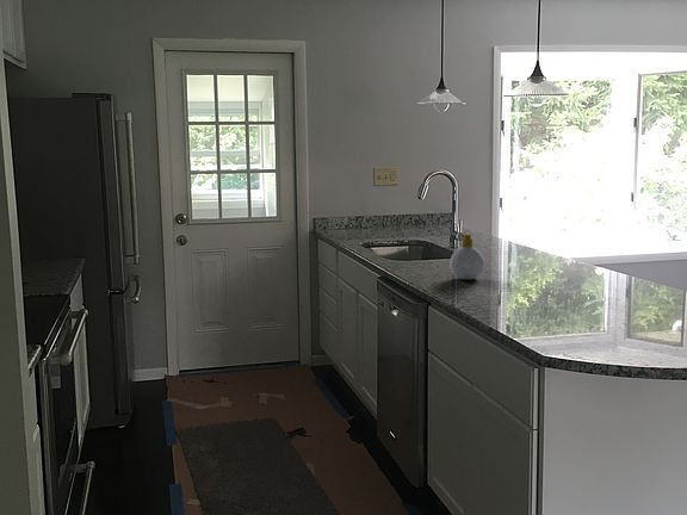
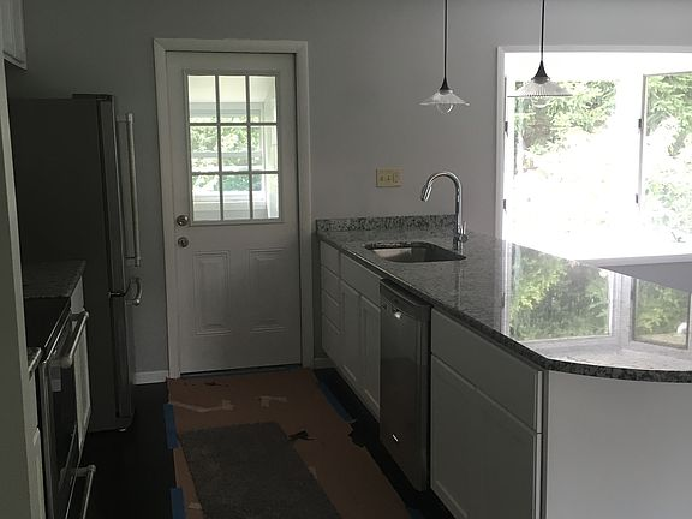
- soap bottle [448,232,485,280]
